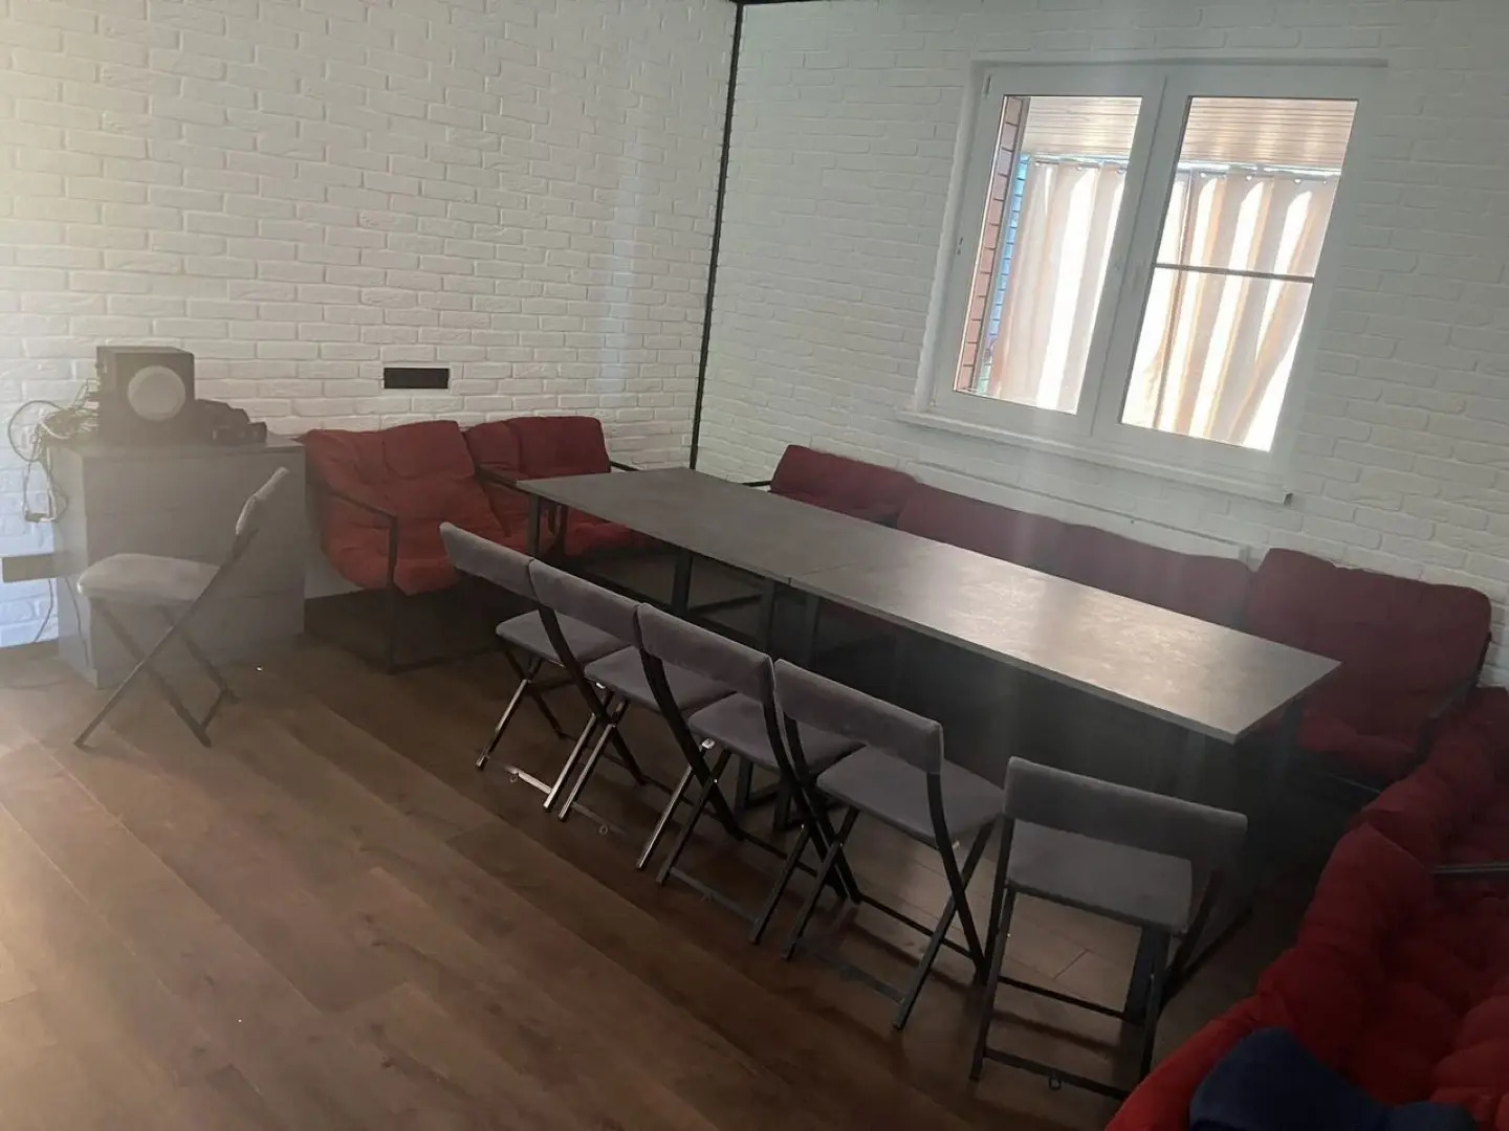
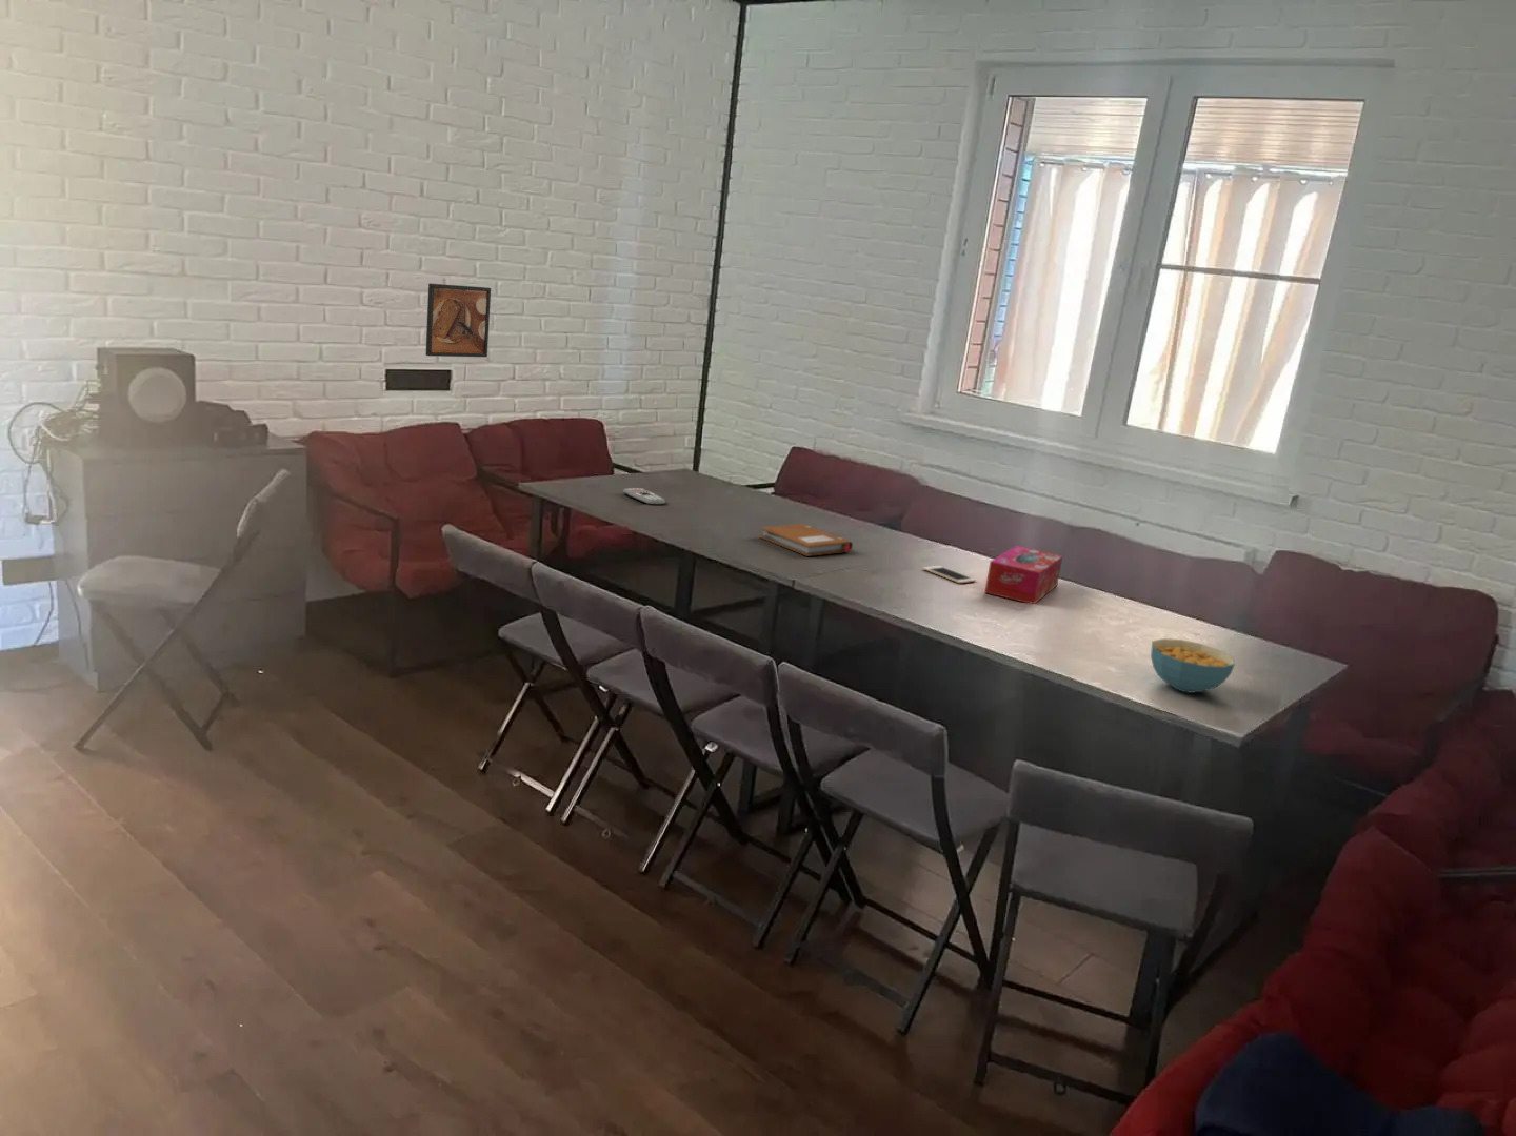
+ cereal bowl [1150,637,1235,694]
+ remote control [622,487,666,506]
+ cell phone [923,564,976,584]
+ tissue box [984,545,1065,605]
+ notebook [759,523,853,557]
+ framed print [424,283,492,358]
